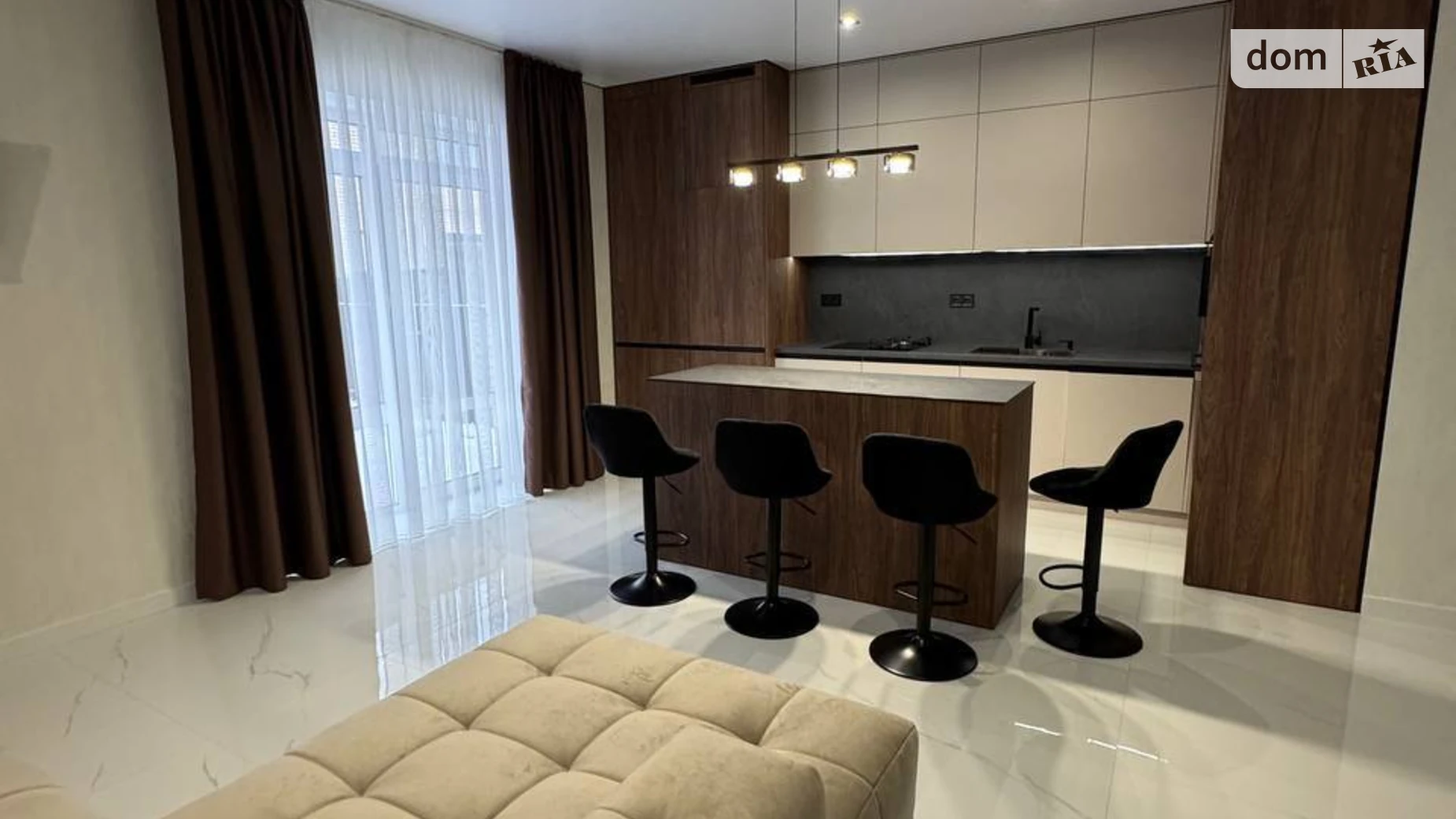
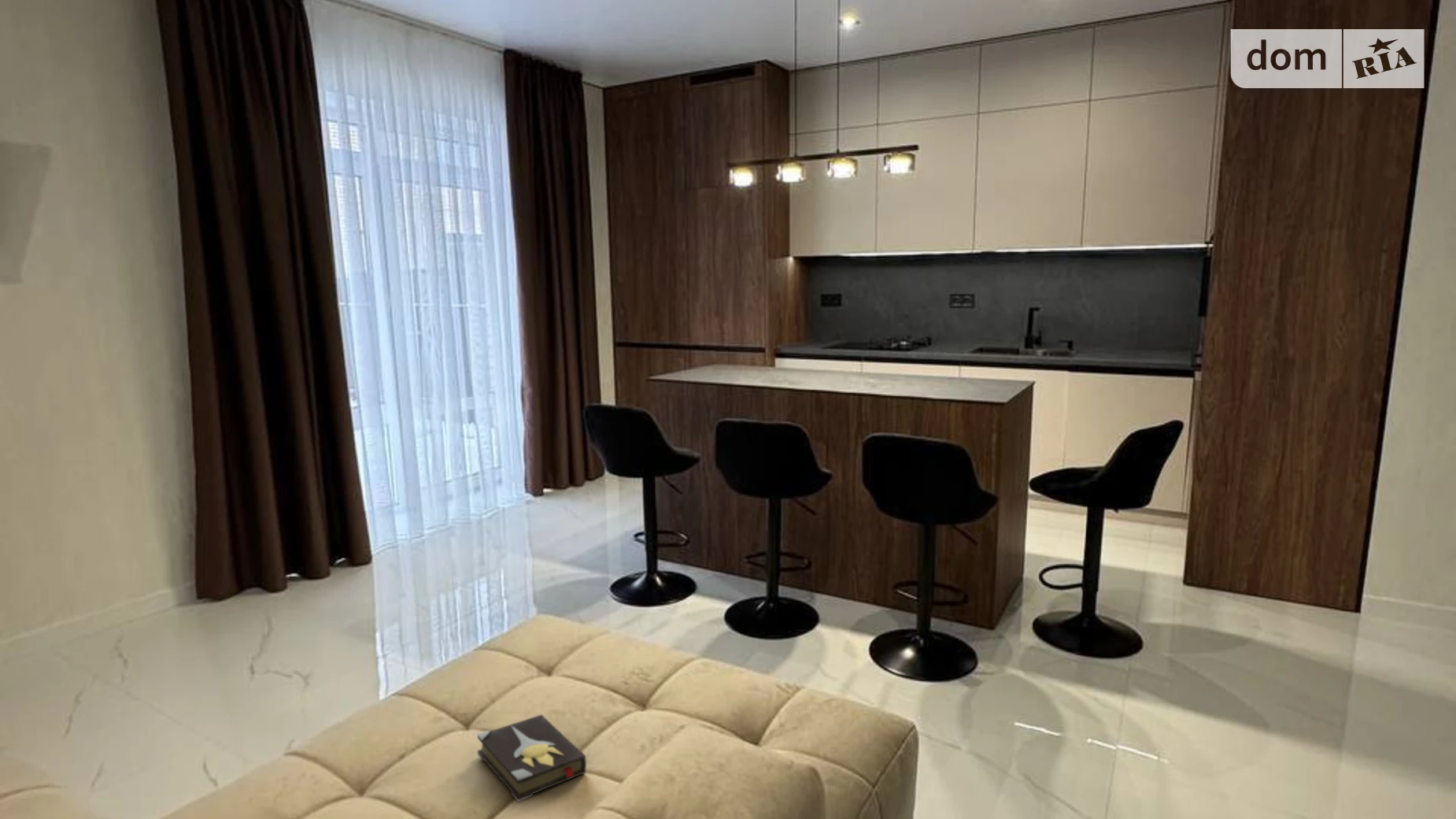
+ hardback book [477,713,587,802]
